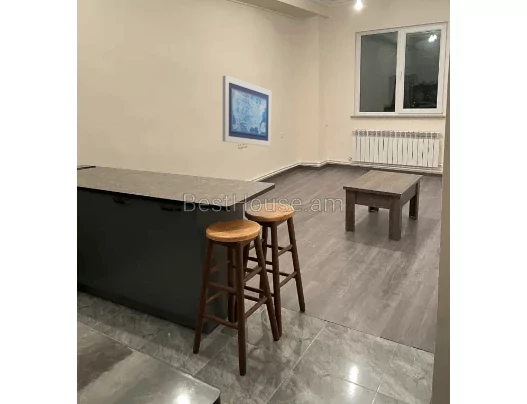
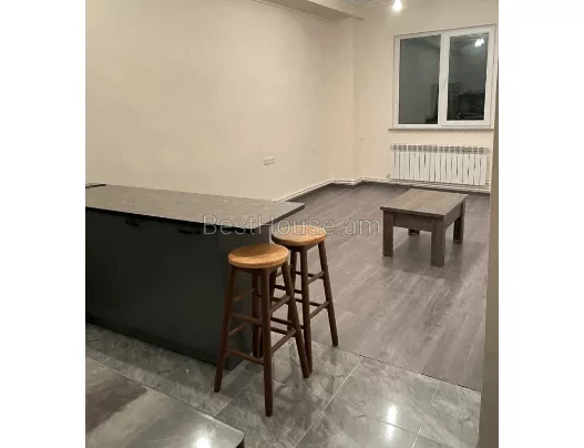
- wall art [222,75,272,147]
